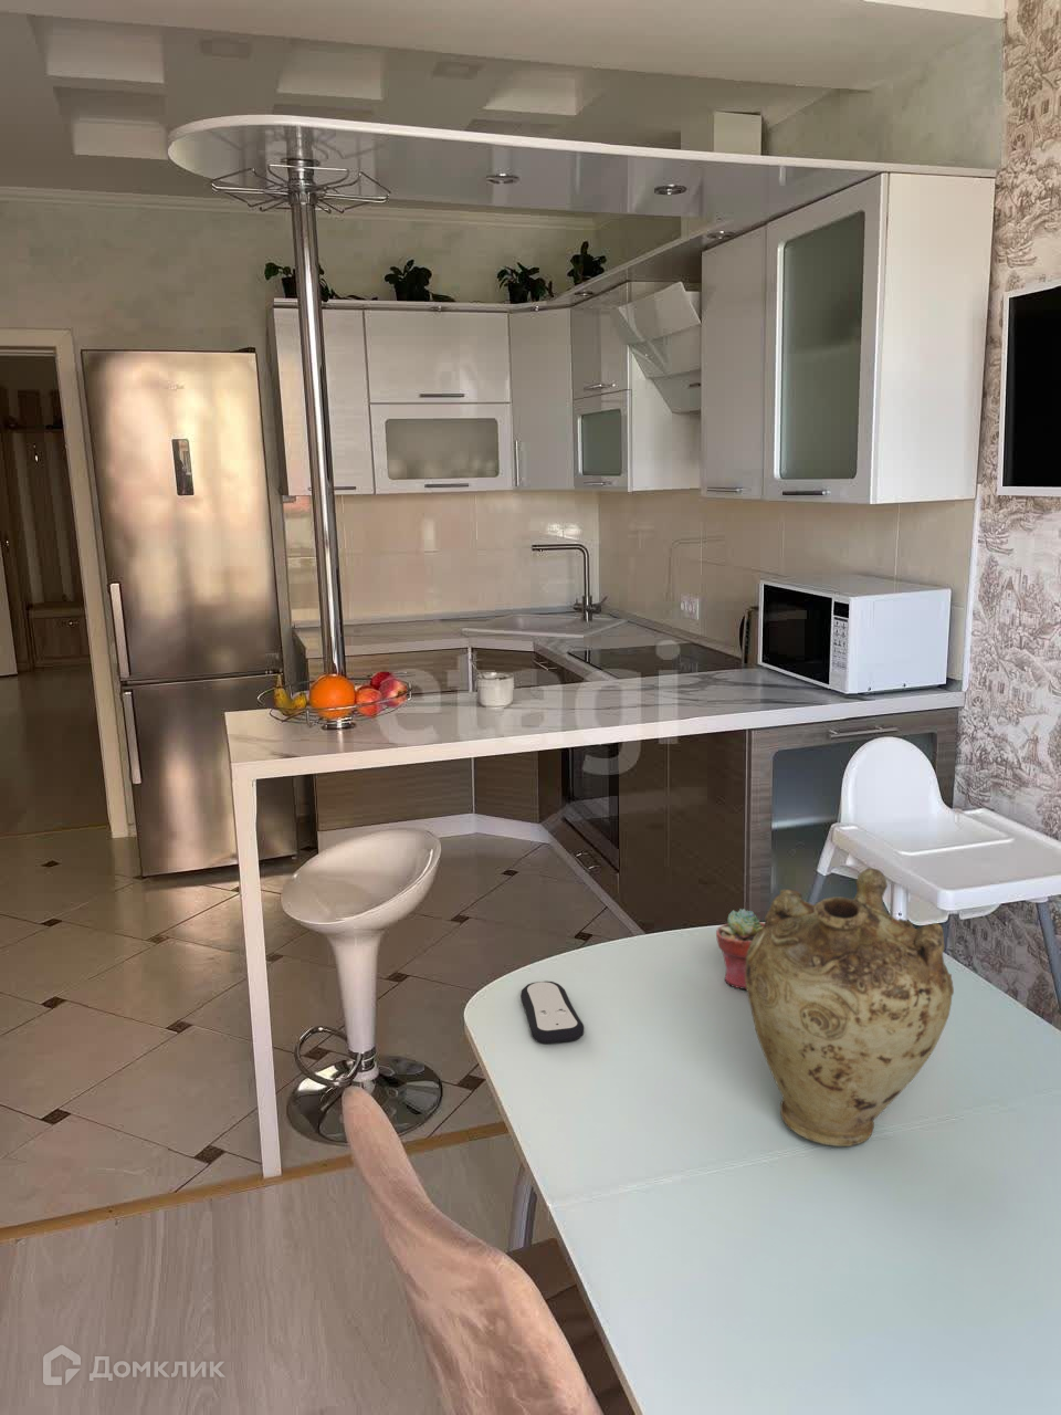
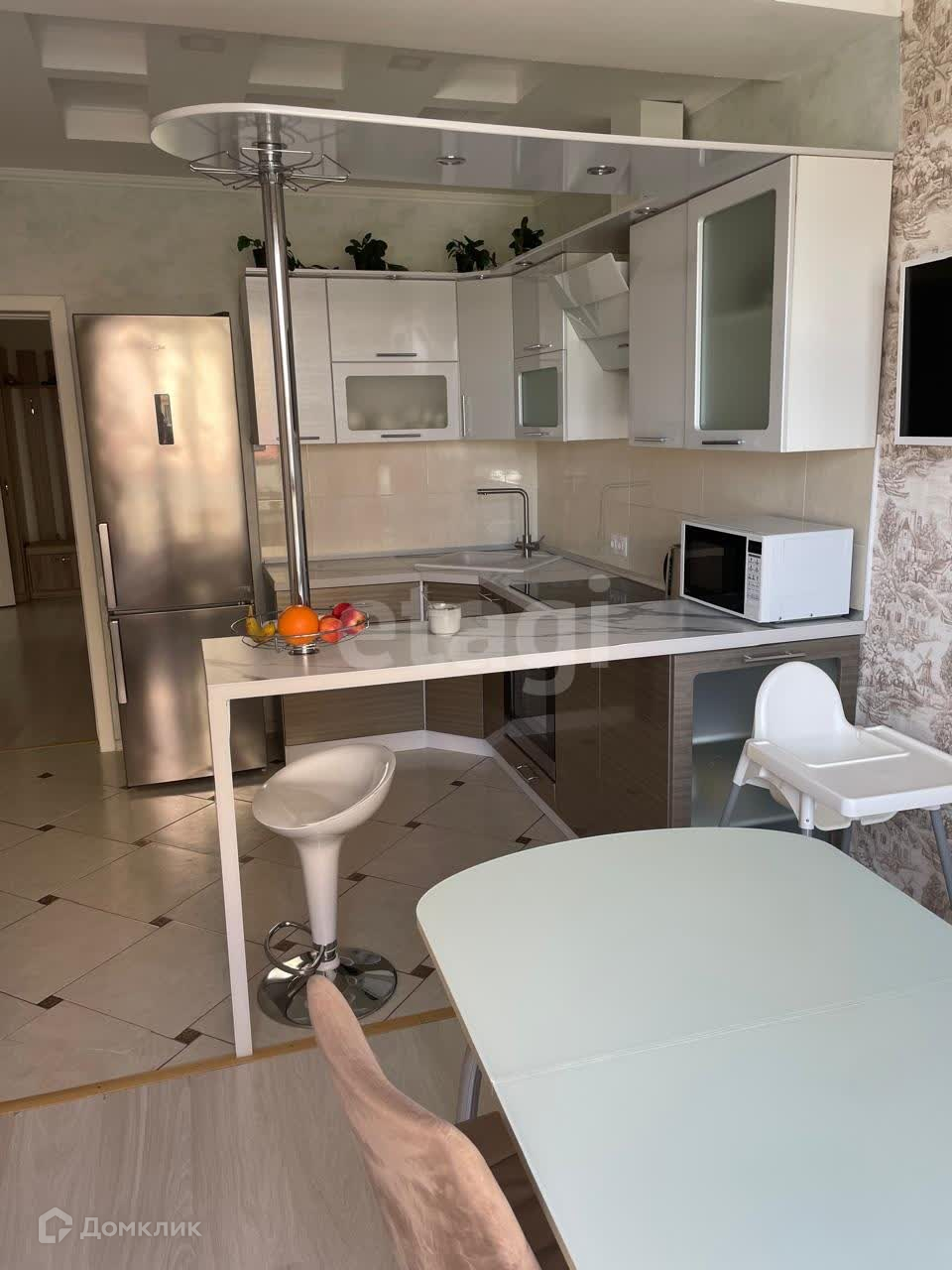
- vase [744,867,955,1148]
- potted succulent [716,908,765,990]
- remote control [519,980,585,1045]
